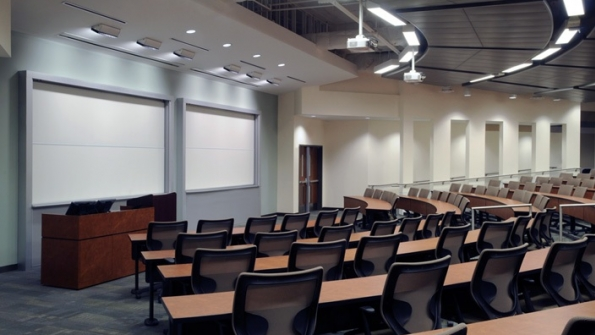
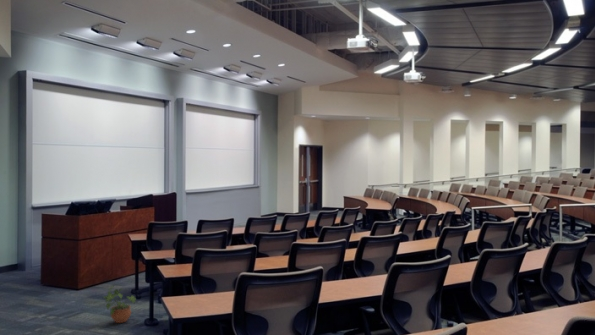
+ potted plant [102,285,137,324]
